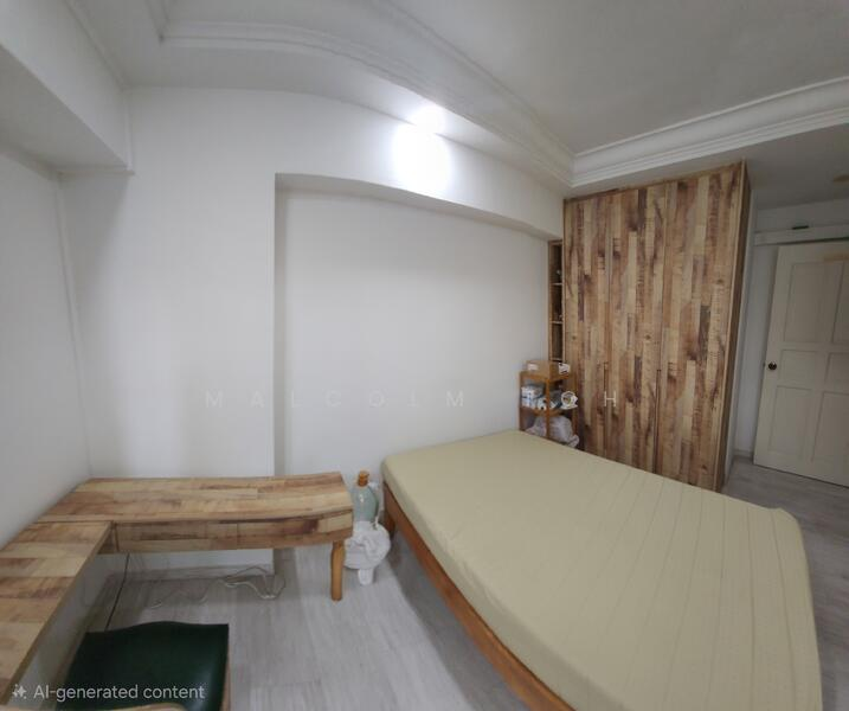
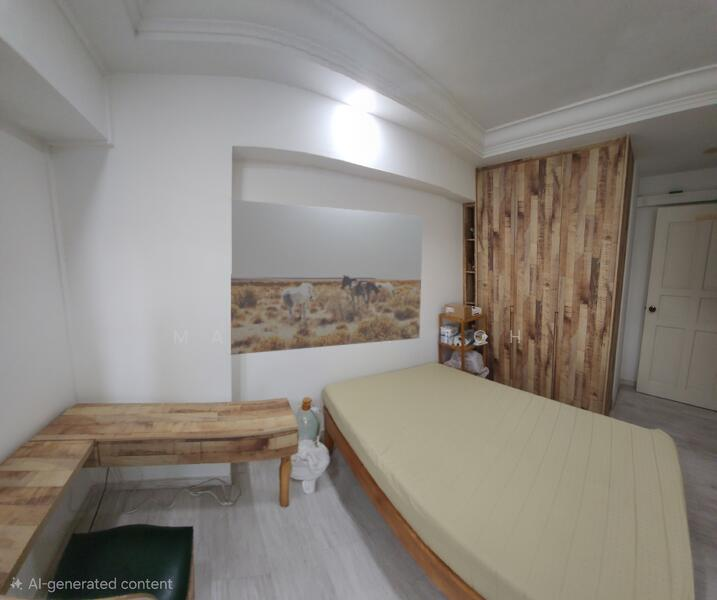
+ wall art [230,199,424,356]
